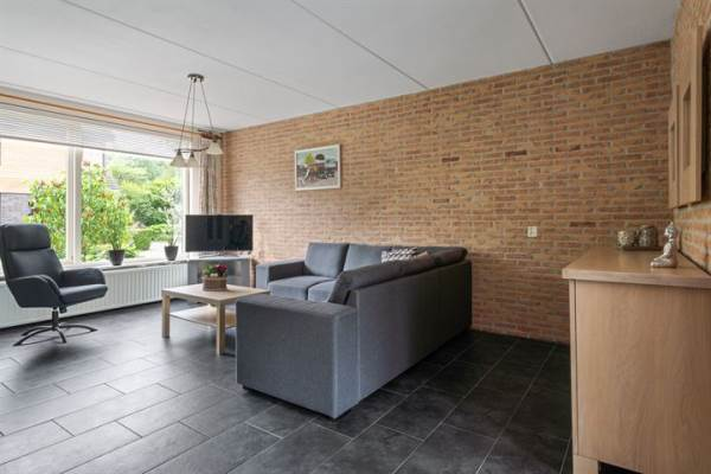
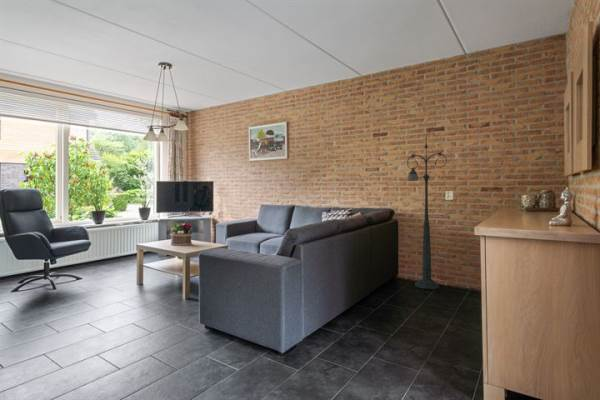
+ floor lamp [406,138,448,290]
